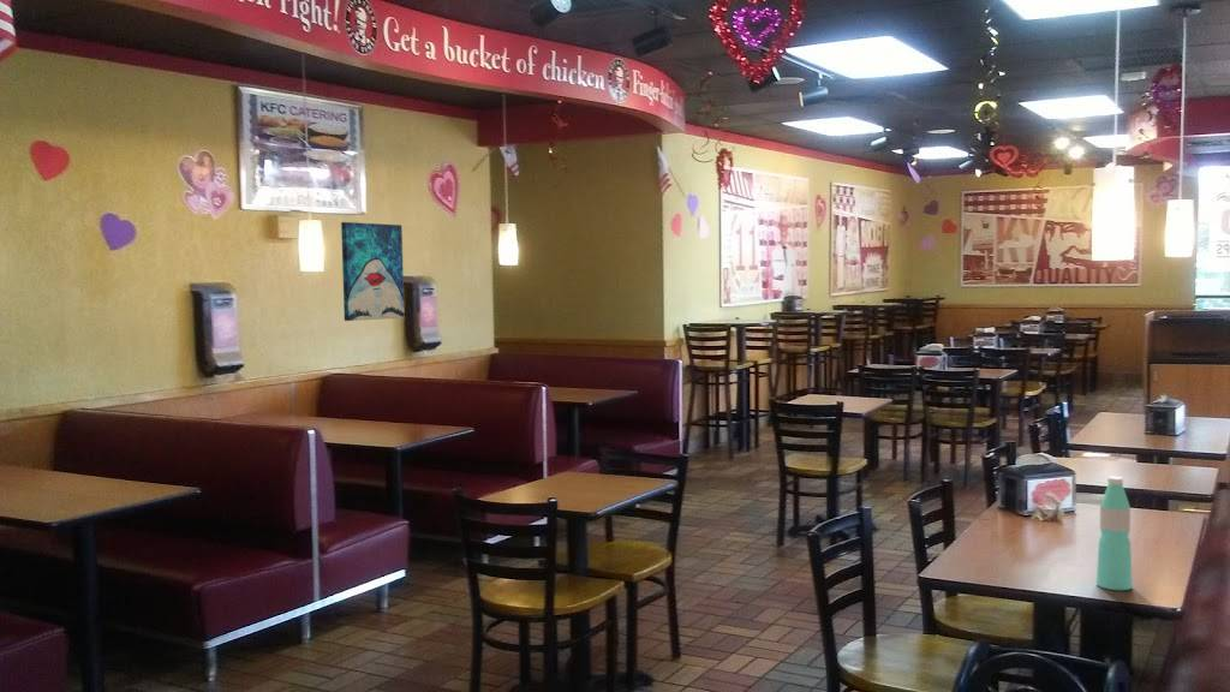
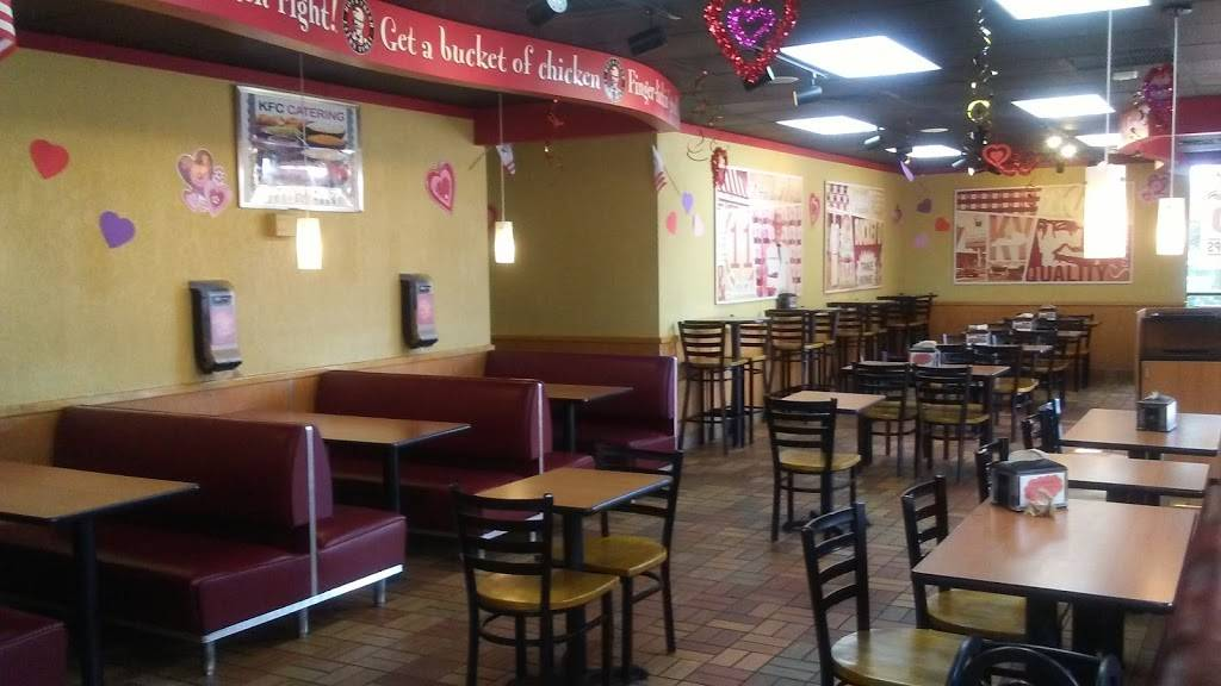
- water bottle [1095,475,1134,591]
- wall art [340,221,406,322]
